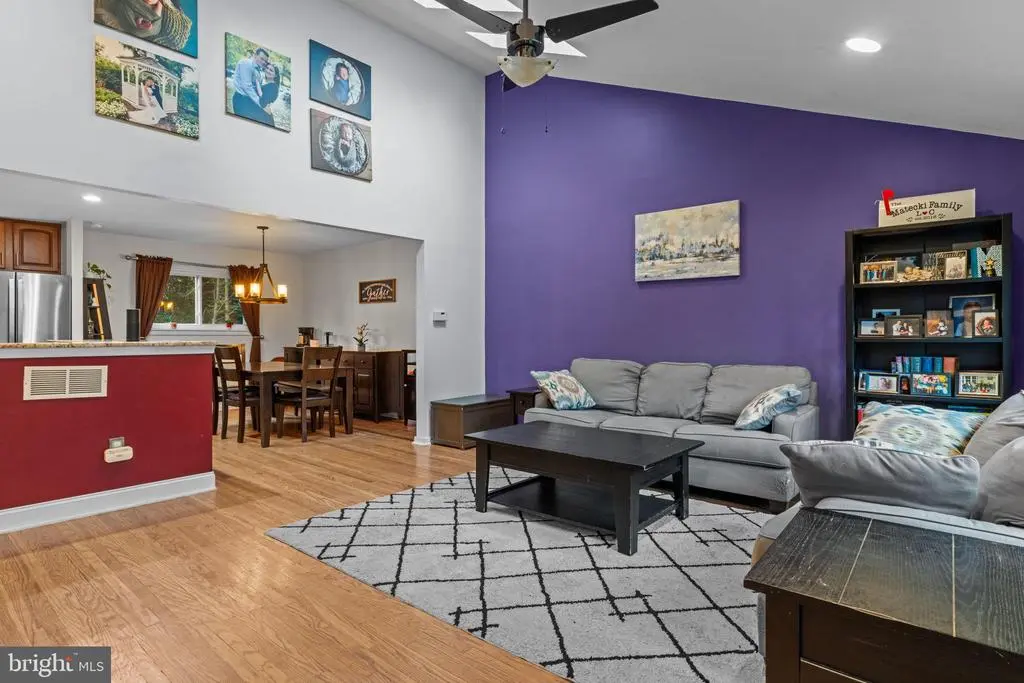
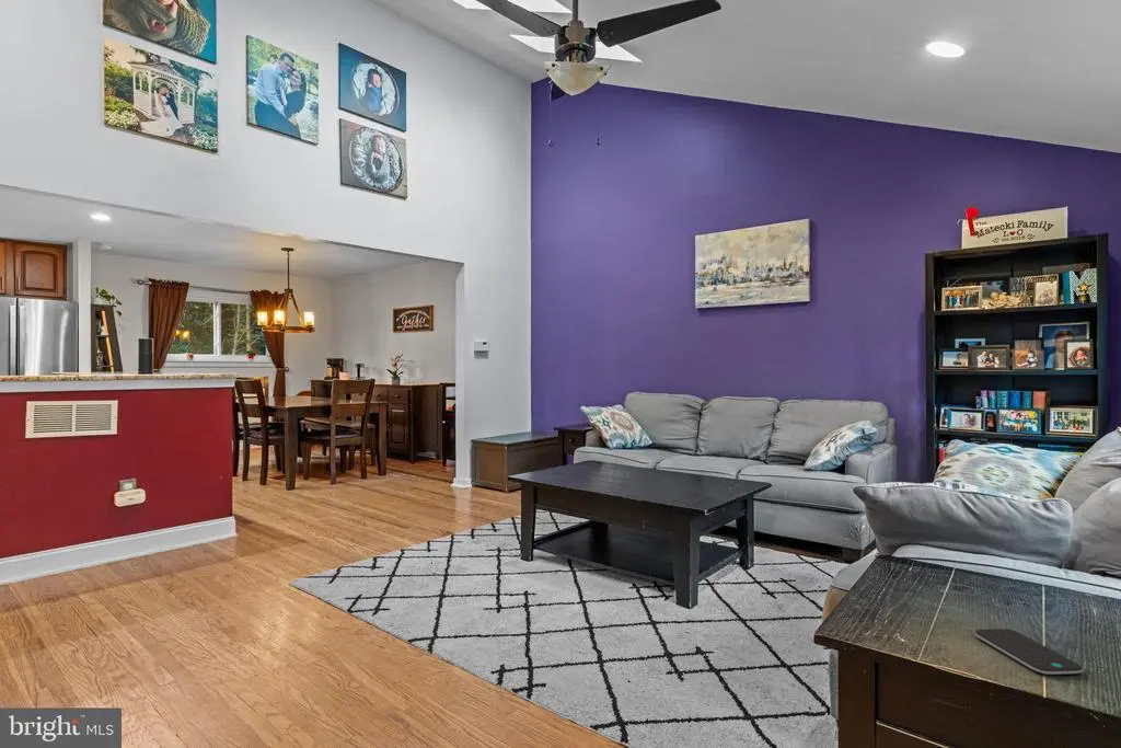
+ smartphone [974,628,1084,676]
